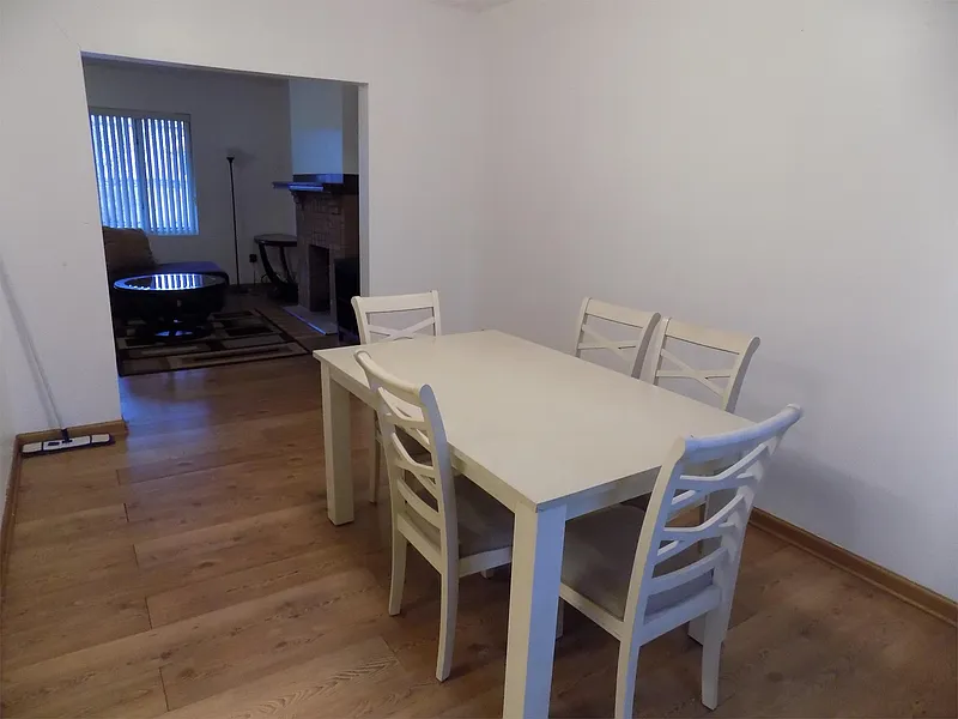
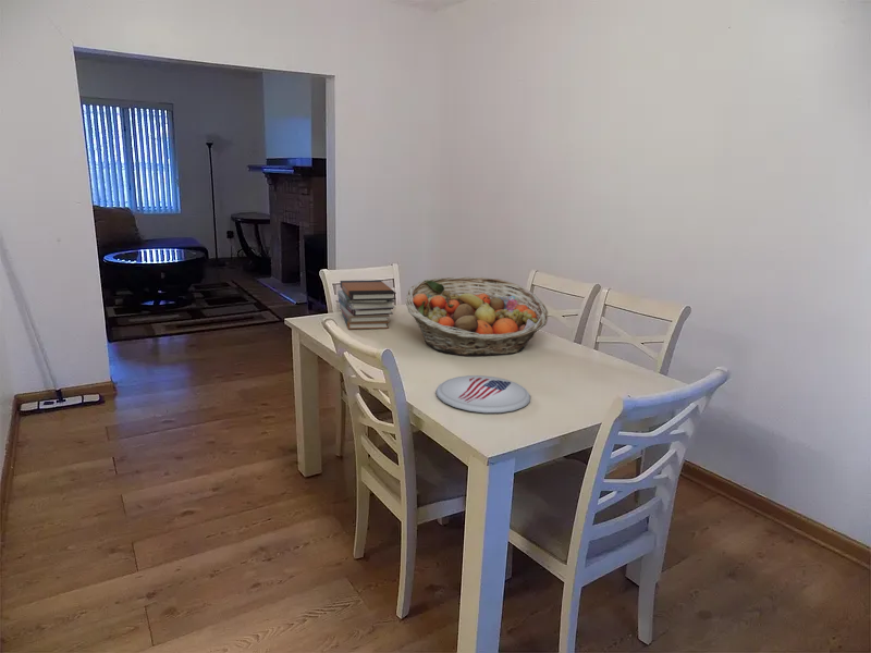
+ book stack [336,279,397,331]
+ plate [434,374,531,415]
+ fruit basket [405,275,549,357]
